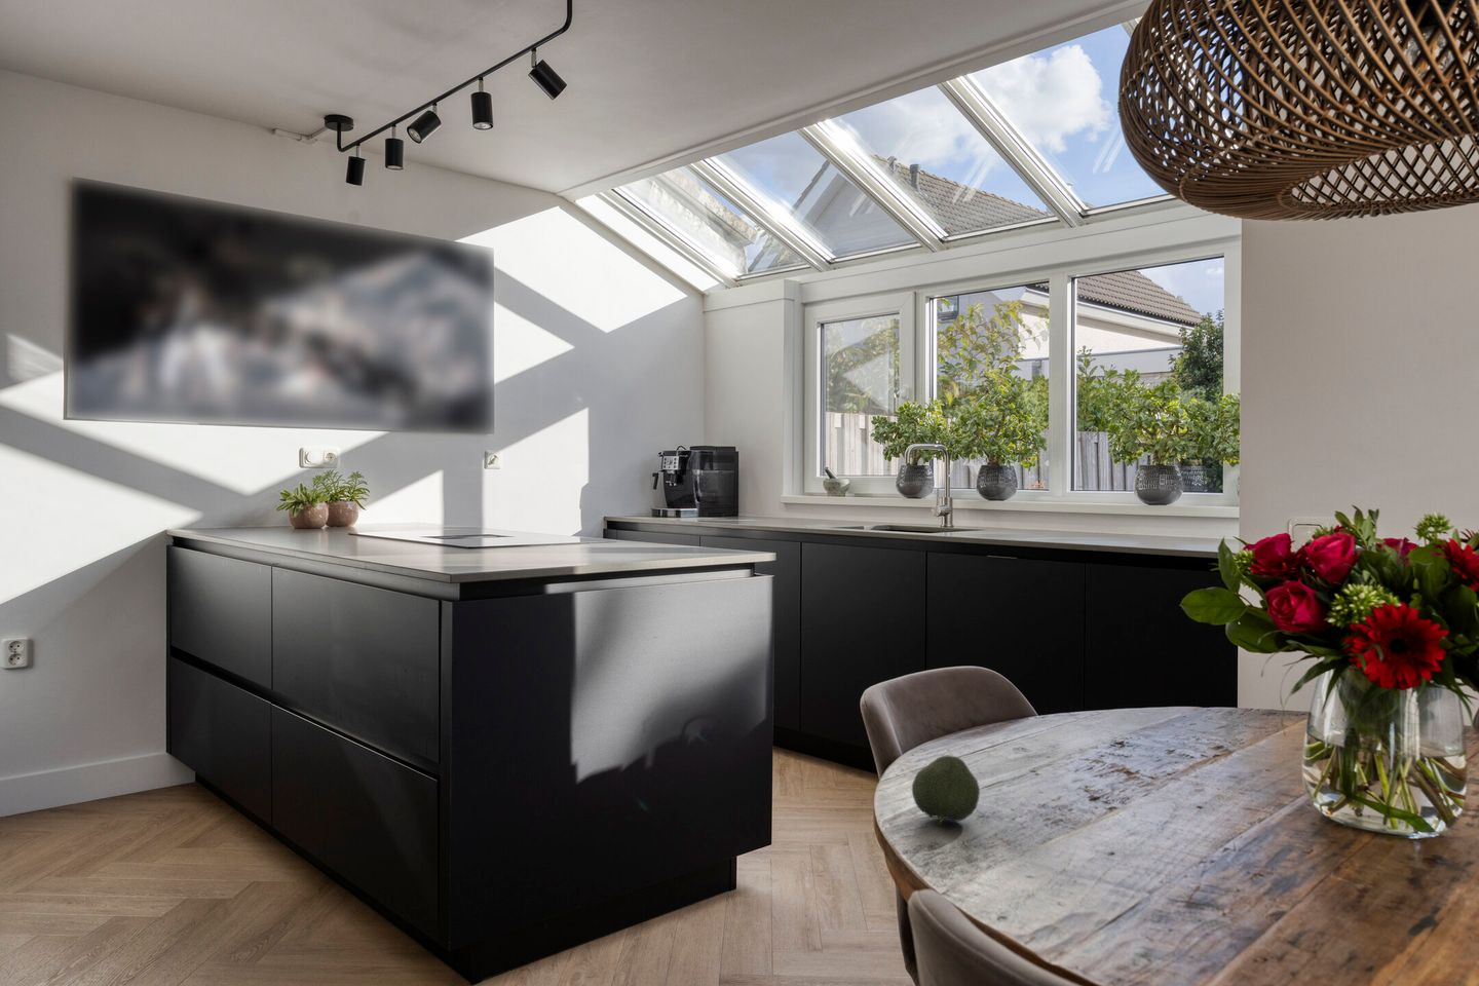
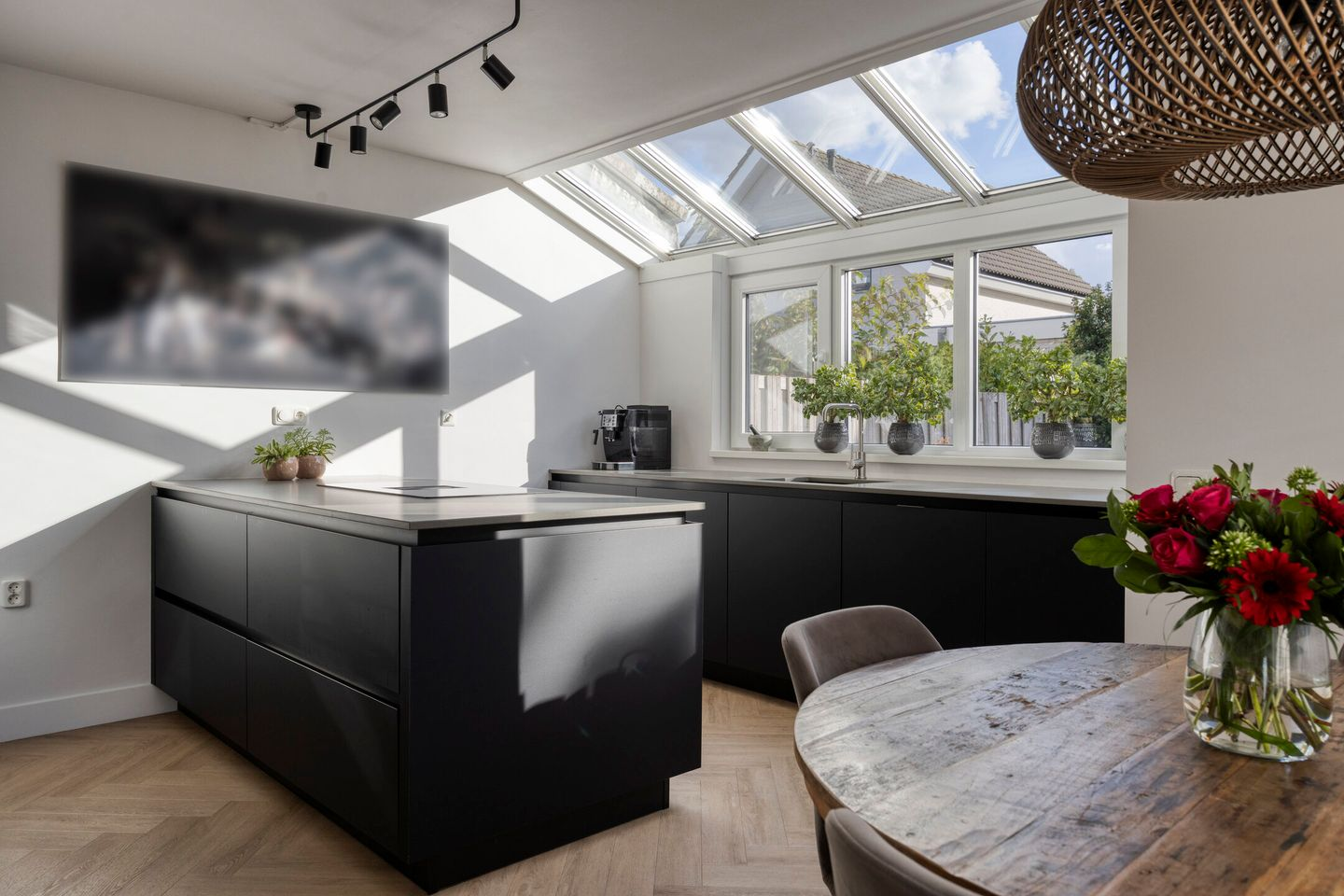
- fruit [911,755,980,826]
